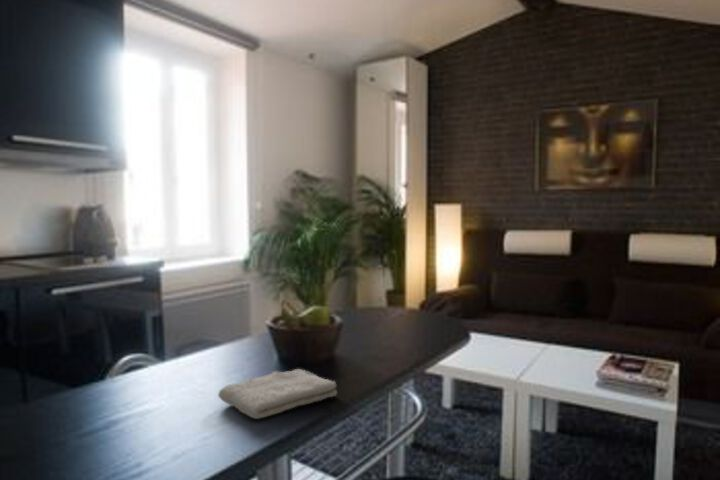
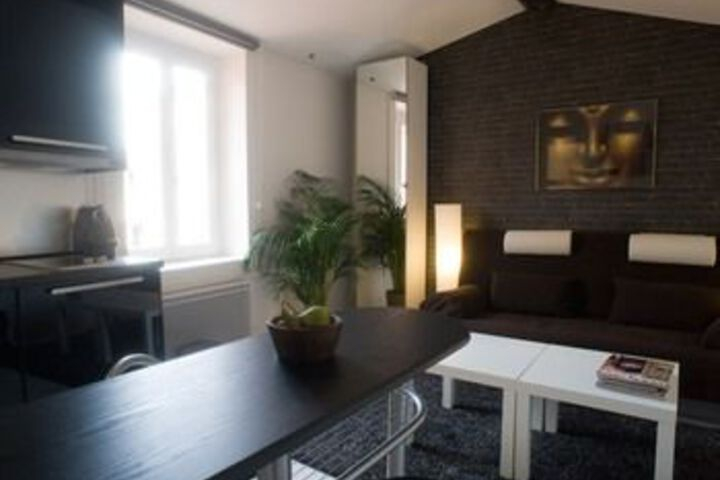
- washcloth [217,368,338,420]
